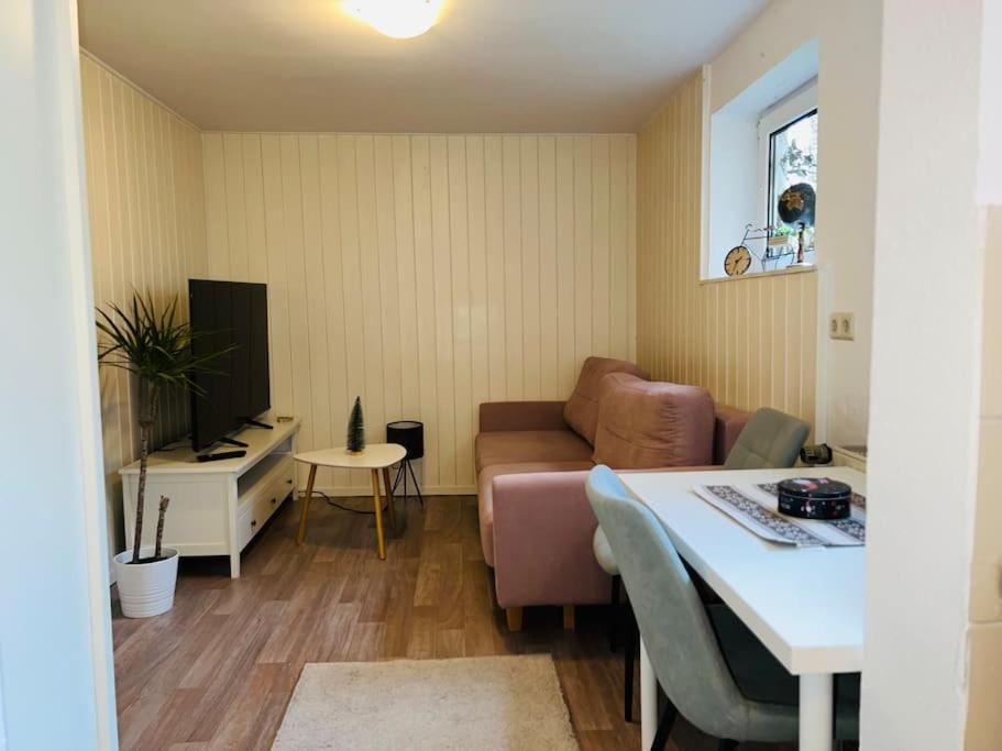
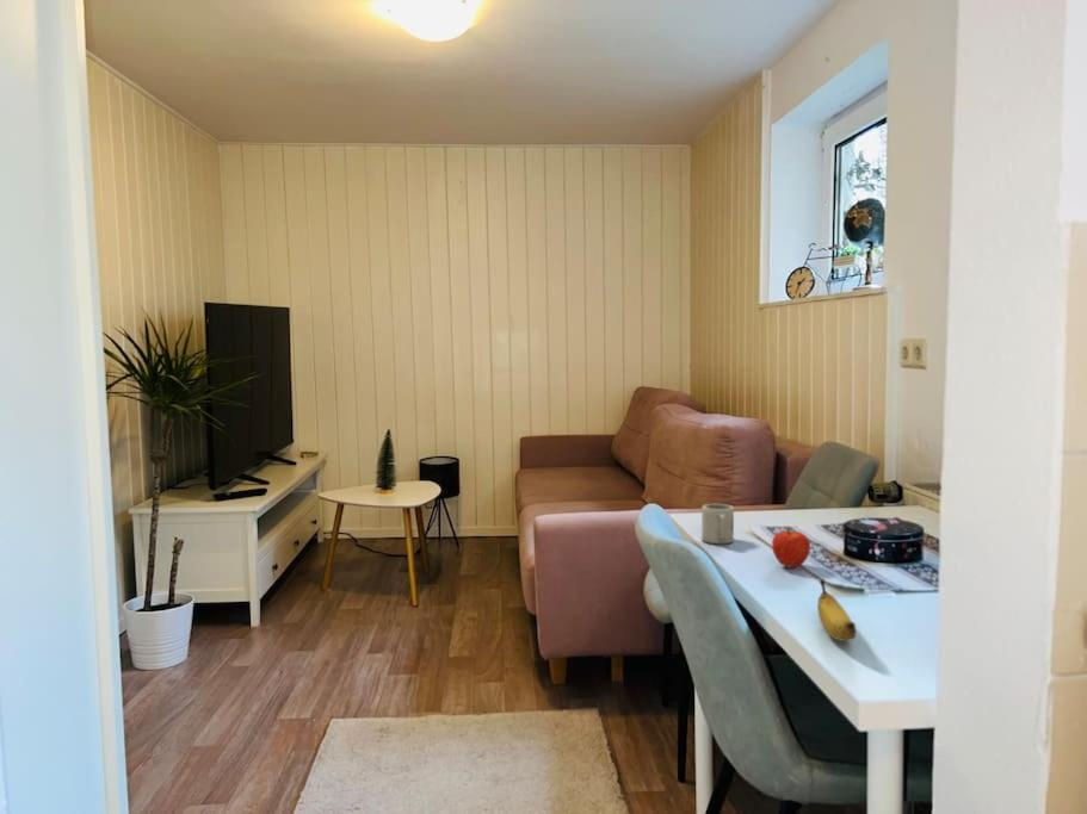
+ banana [816,579,858,642]
+ fruit [771,527,811,568]
+ cup [700,503,735,545]
